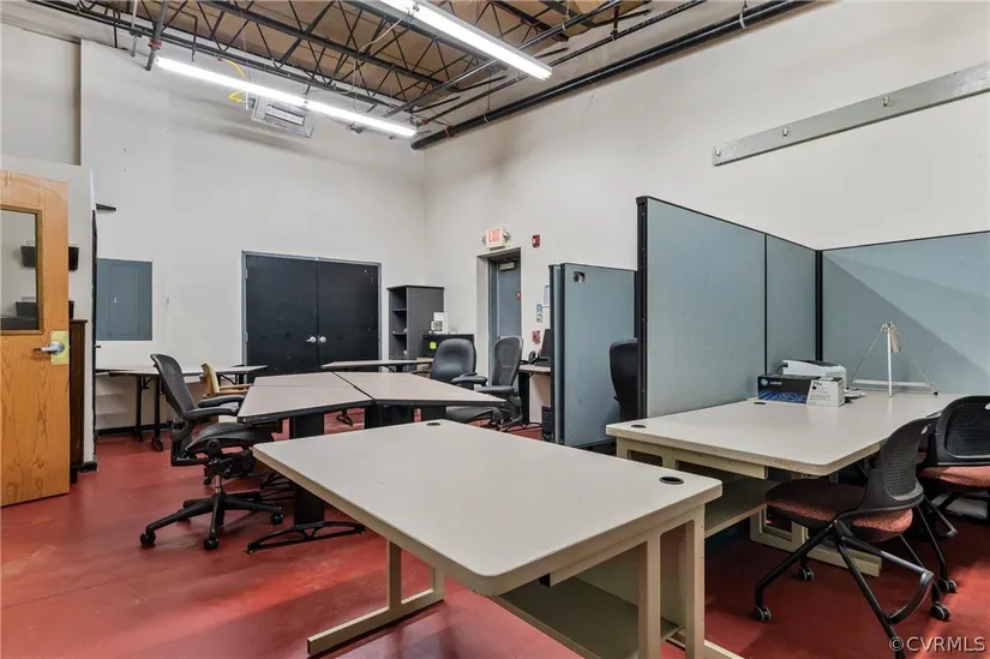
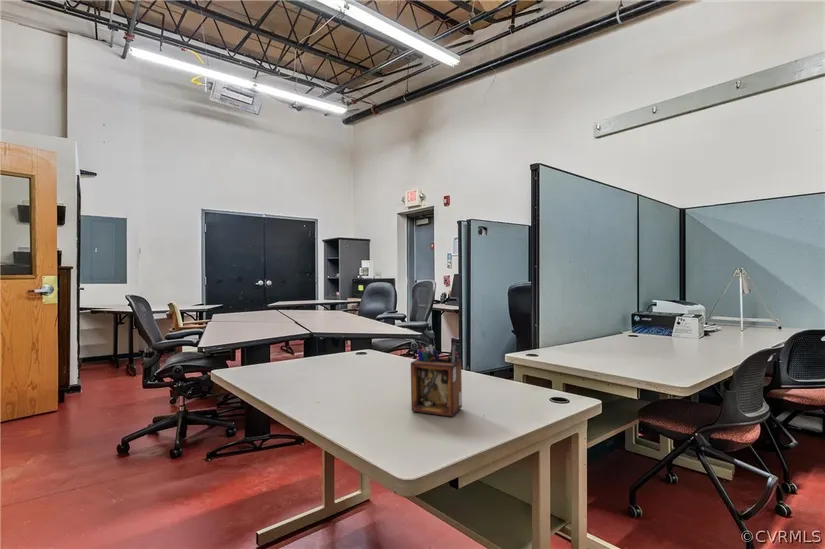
+ desk organizer [410,340,463,418]
